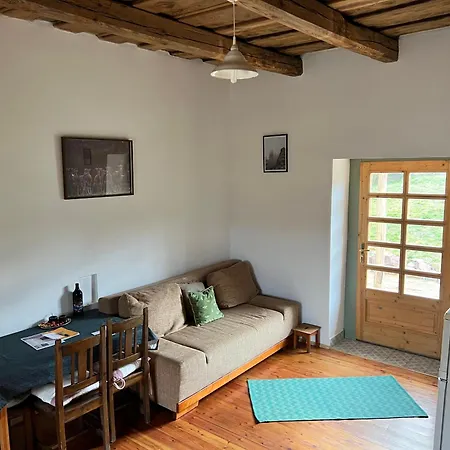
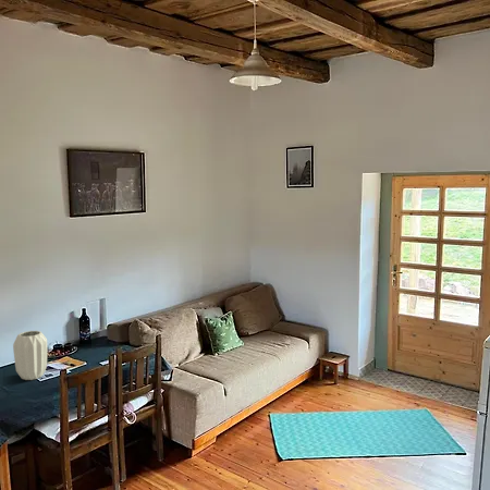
+ vase [12,330,48,381]
